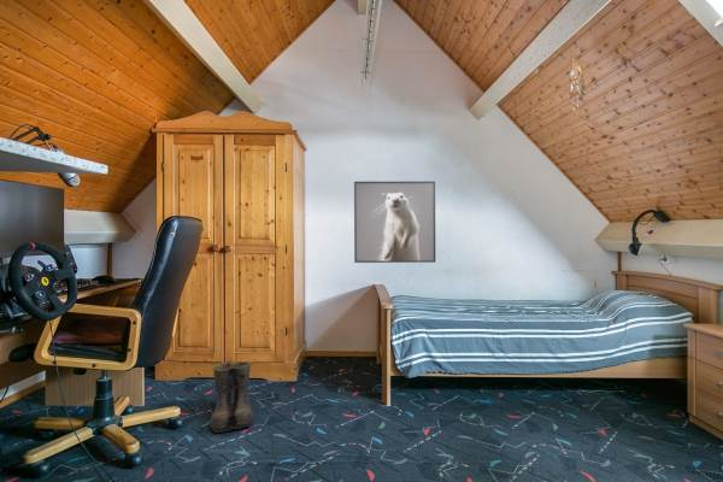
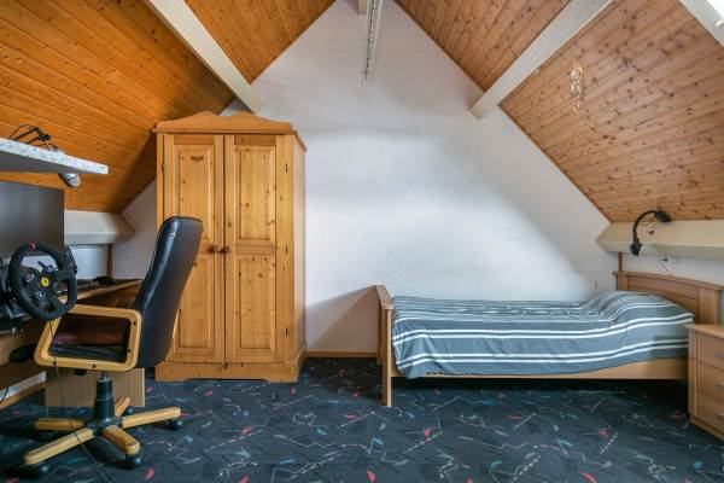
- boots [210,360,255,434]
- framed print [353,181,436,264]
